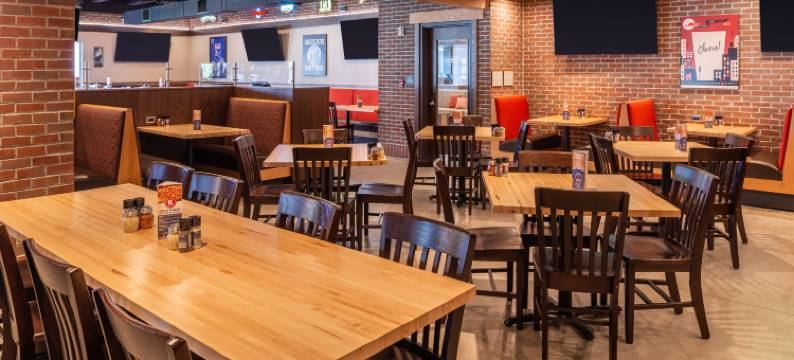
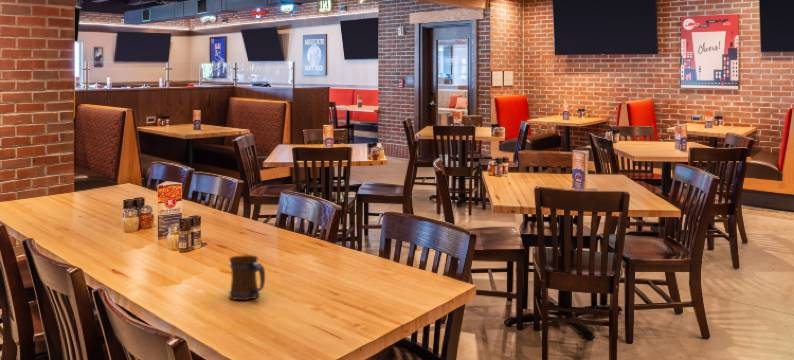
+ beer mug [228,254,266,301]
